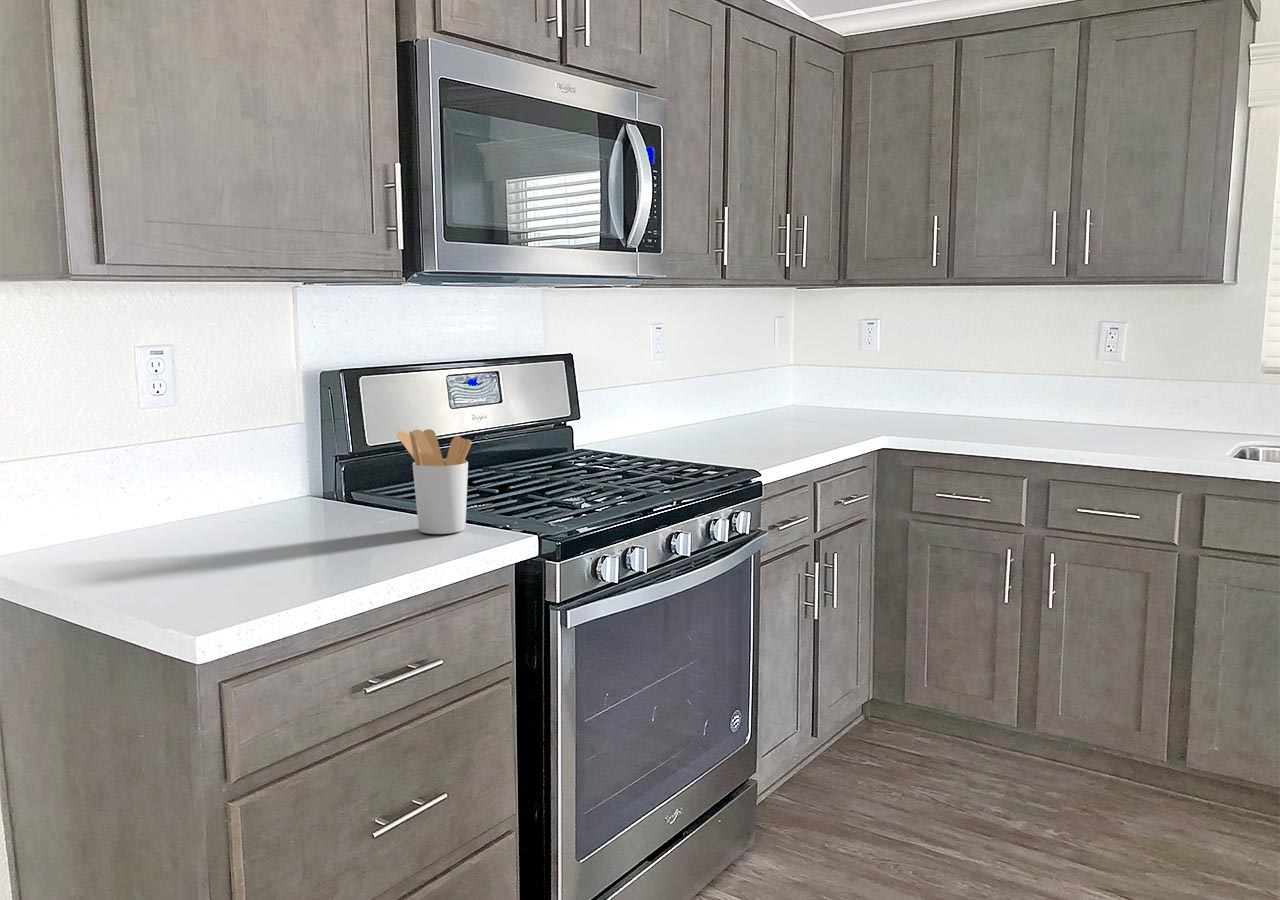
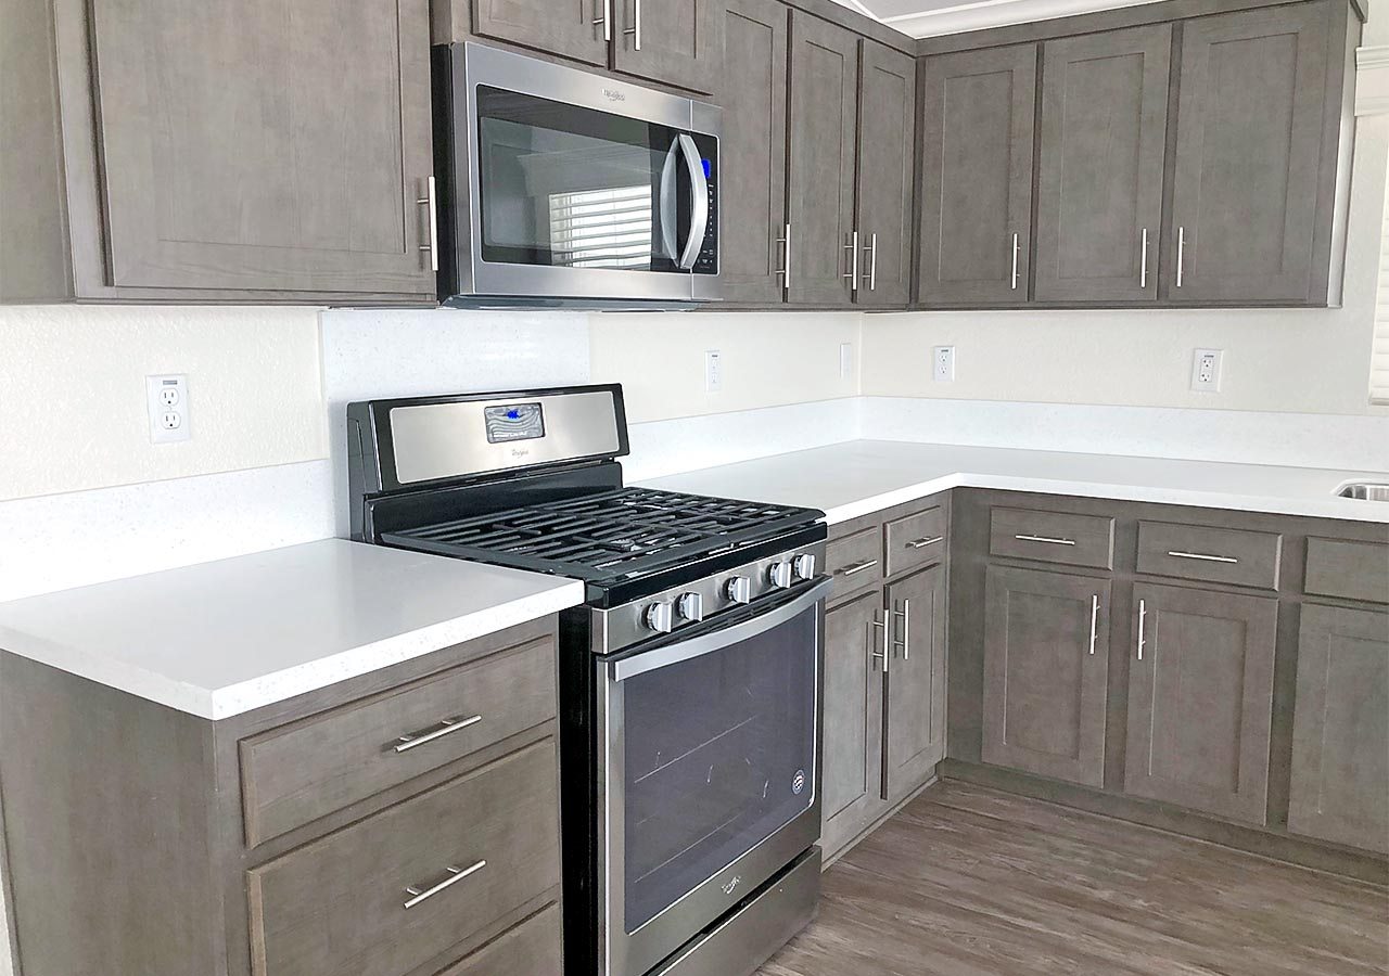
- utensil holder [396,428,472,535]
